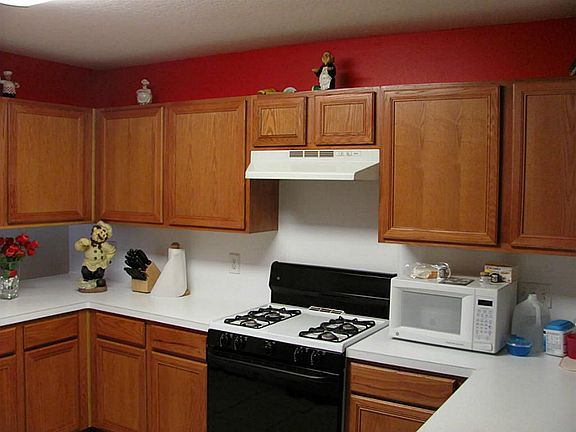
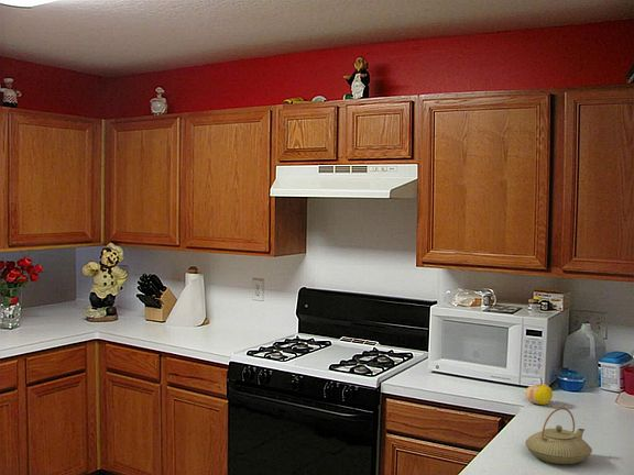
+ fruit [524,384,554,406]
+ teapot [524,407,593,465]
